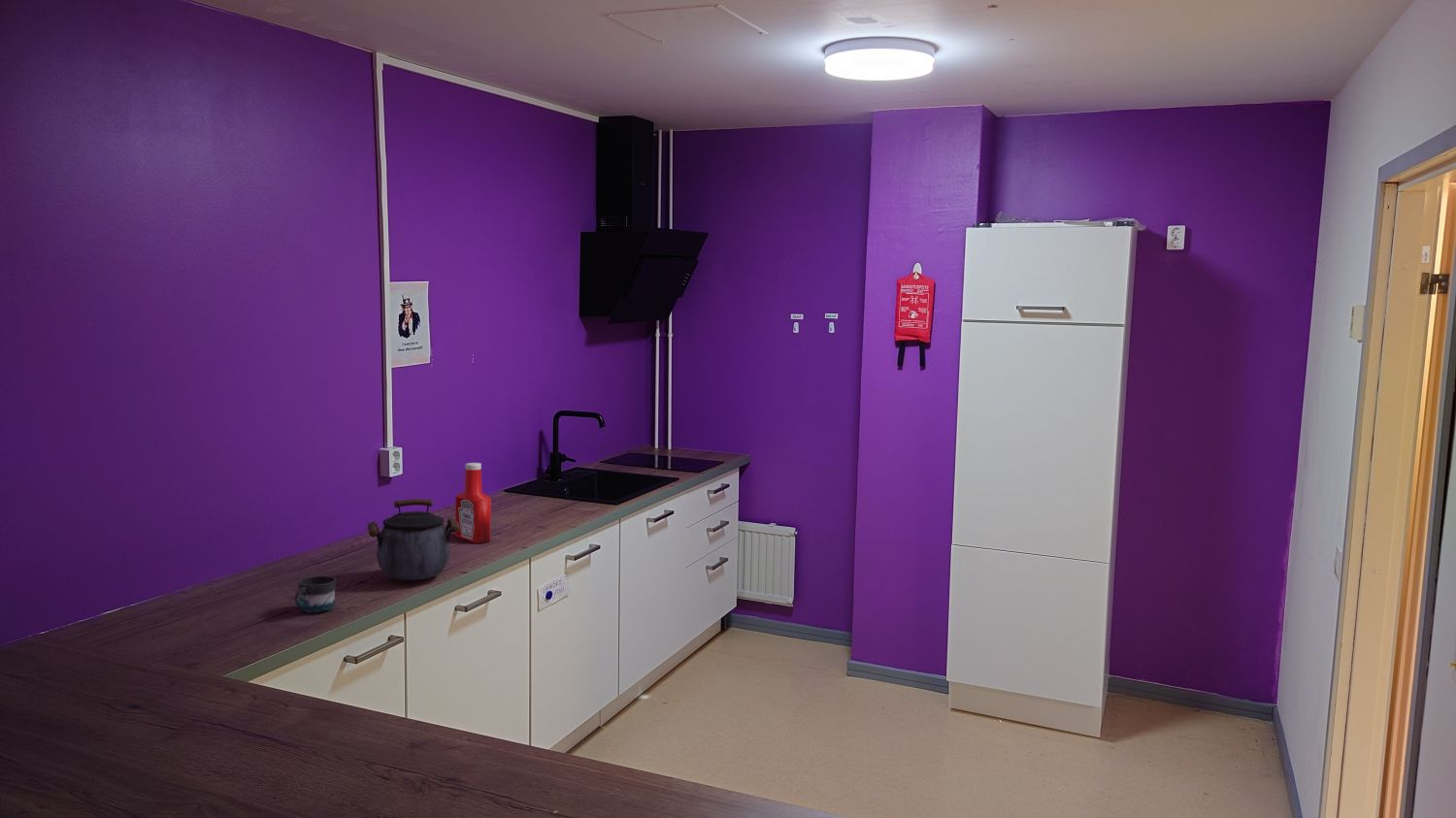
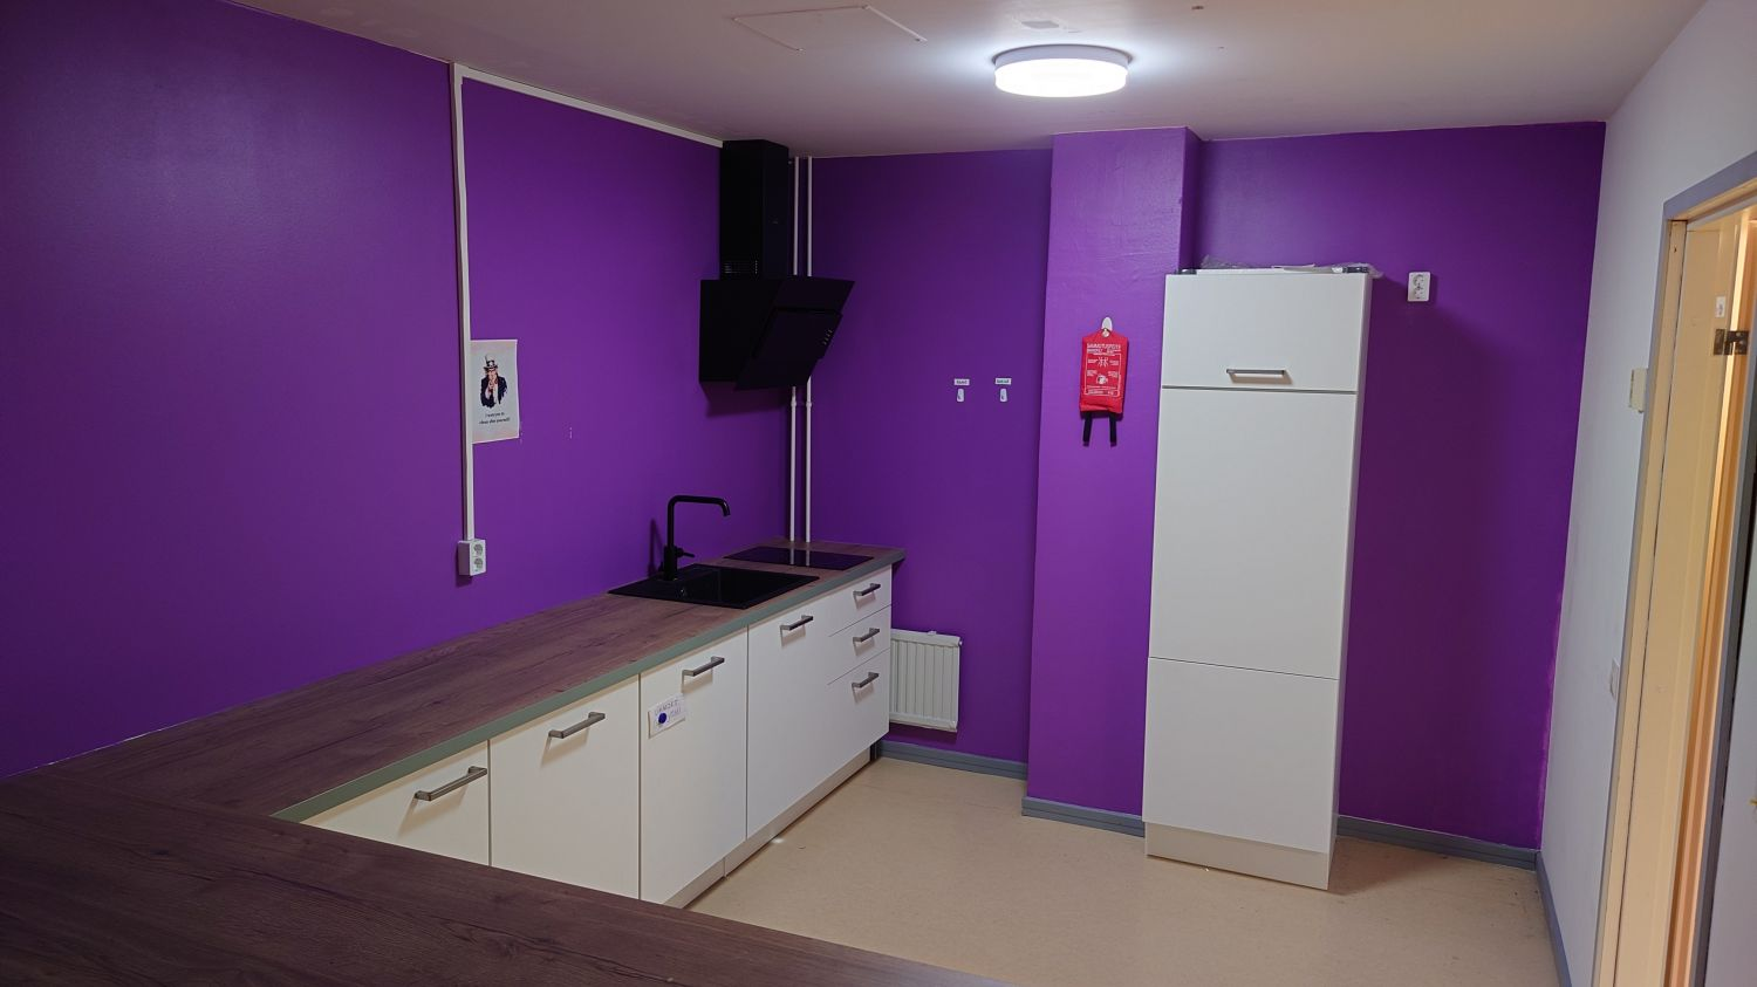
- kettle [366,498,460,581]
- mug [294,575,337,613]
- soap bottle [454,462,492,544]
